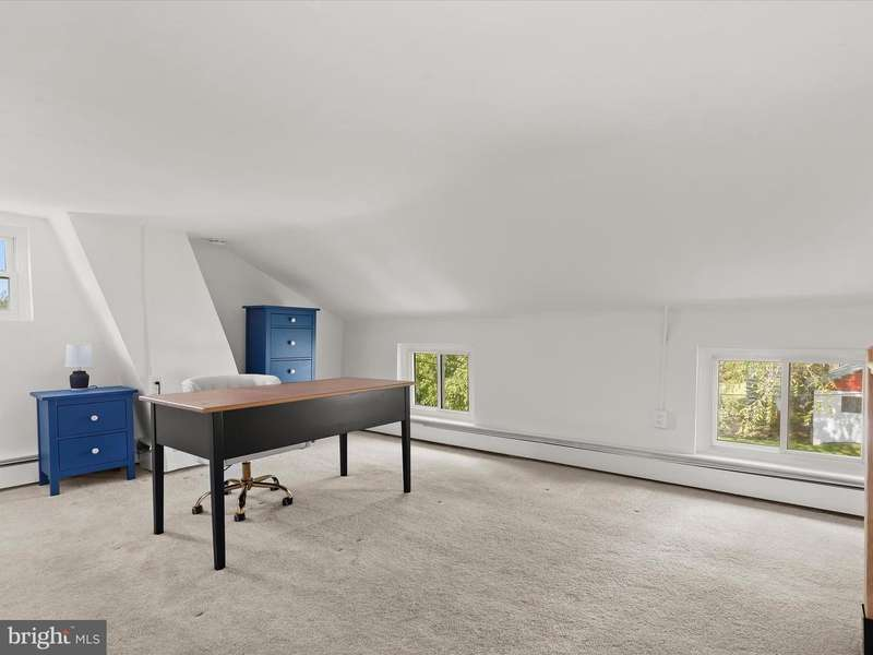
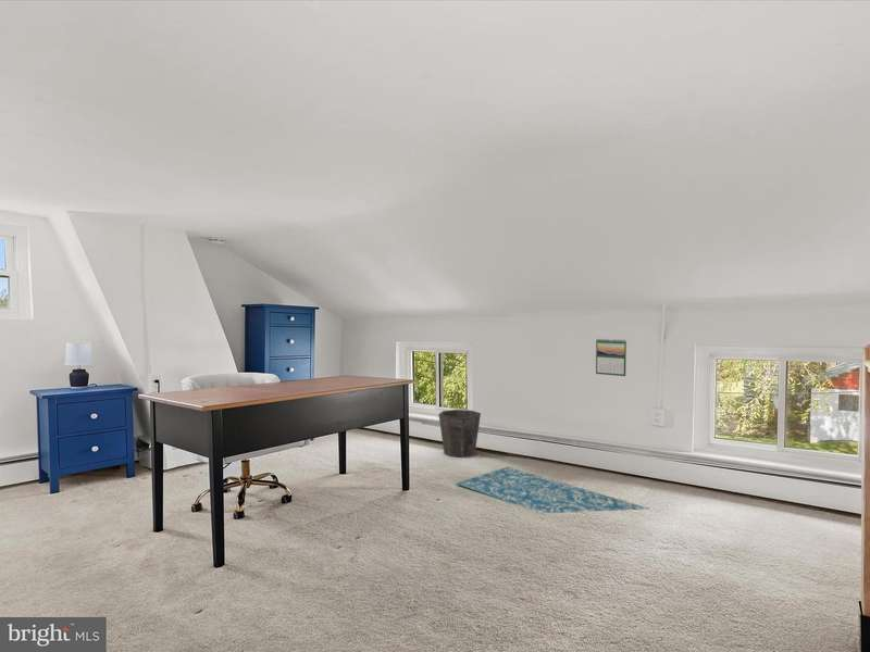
+ rug [455,466,649,514]
+ waste bin [437,409,482,459]
+ calendar [595,338,627,377]
